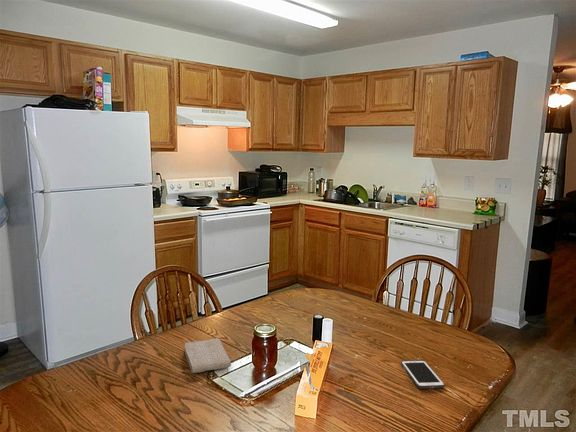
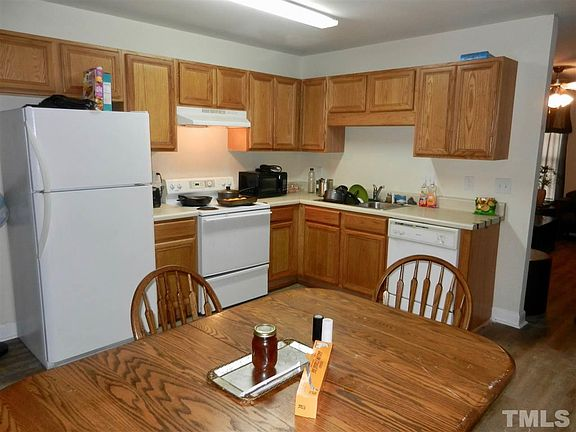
- washcloth [184,337,232,374]
- cell phone [400,359,446,390]
